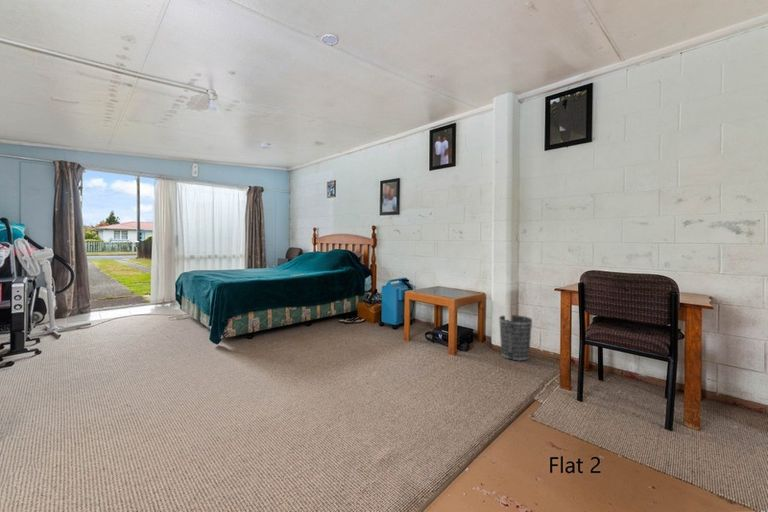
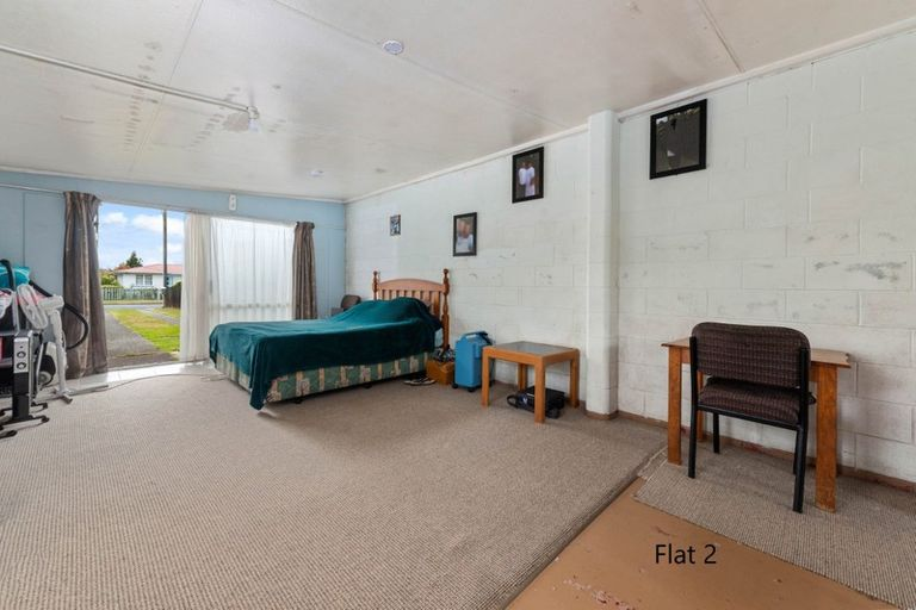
- wastebasket [498,314,533,362]
